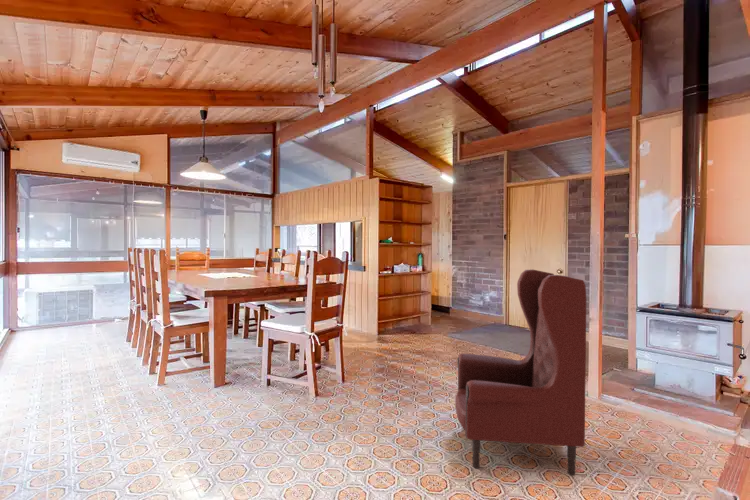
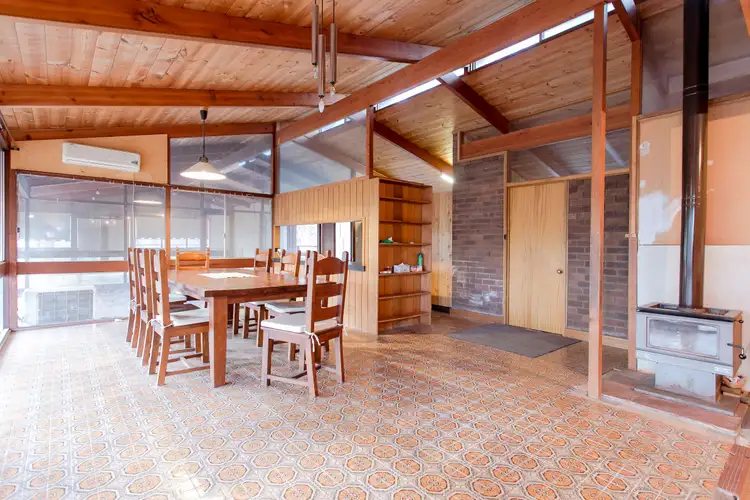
- armchair [454,269,587,477]
